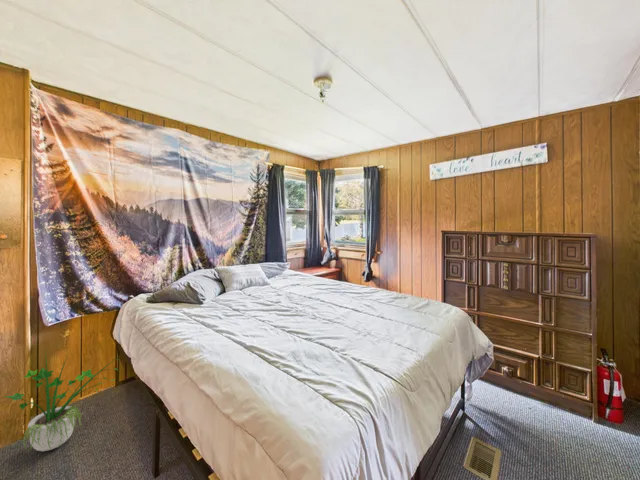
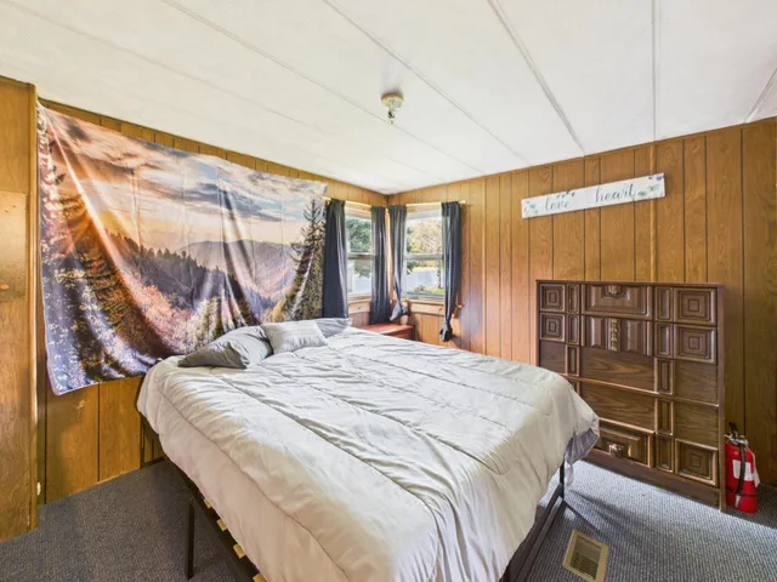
- potted plant [3,351,126,453]
